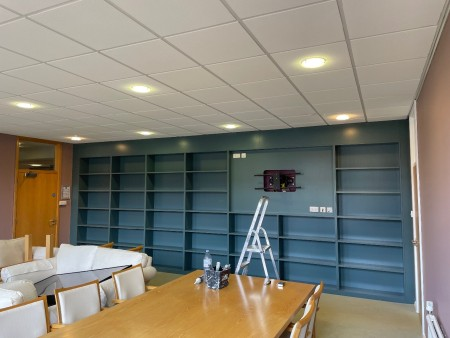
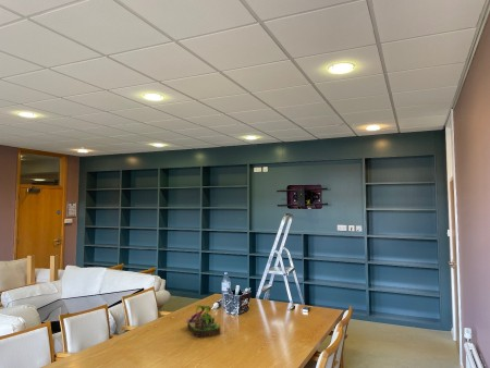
+ plant [185,304,223,339]
